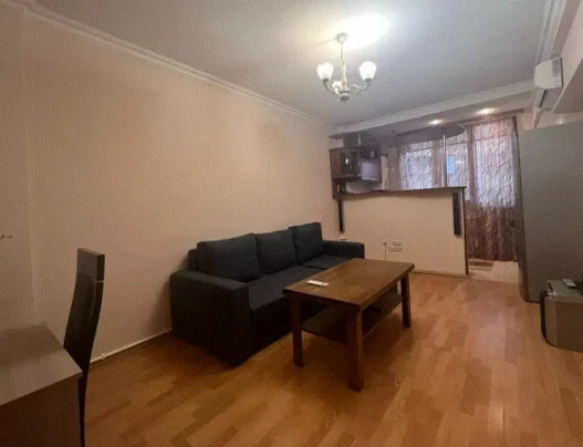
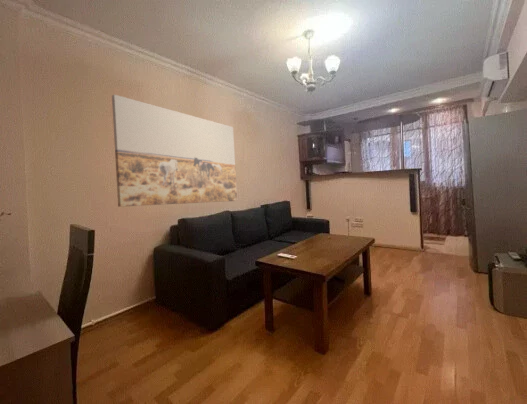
+ wall art [111,94,238,208]
